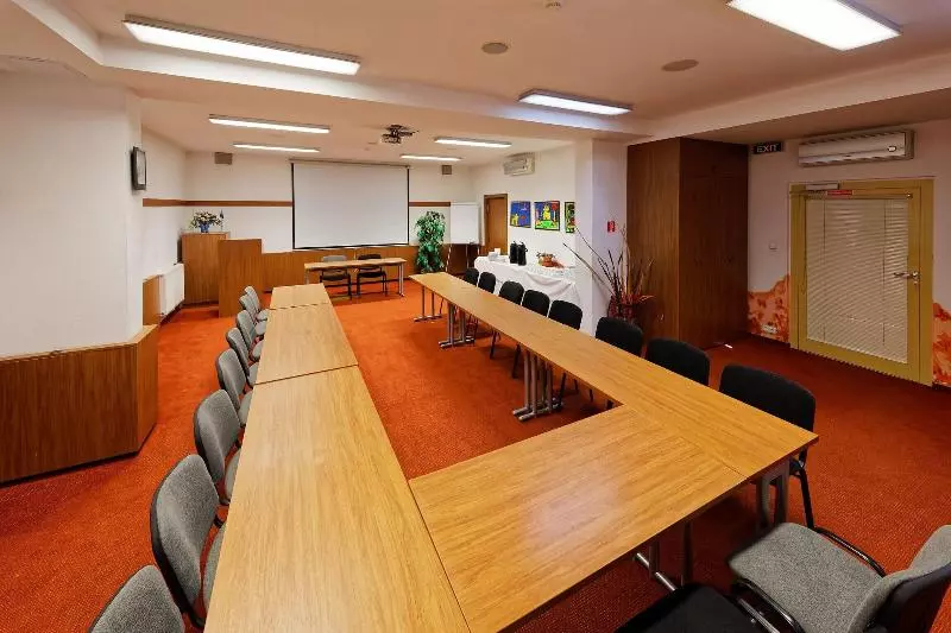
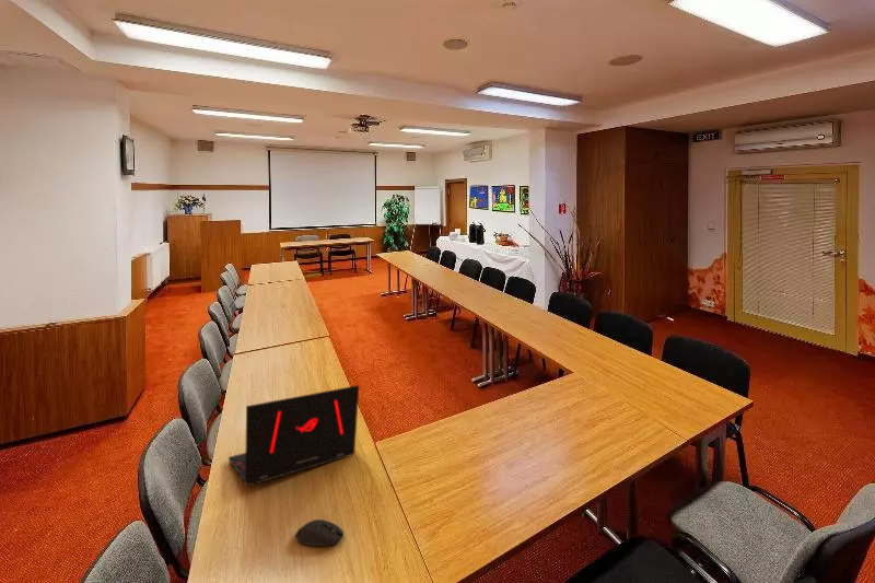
+ computer mouse [294,518,345,547]
+ laptop [228,384,360,487]
